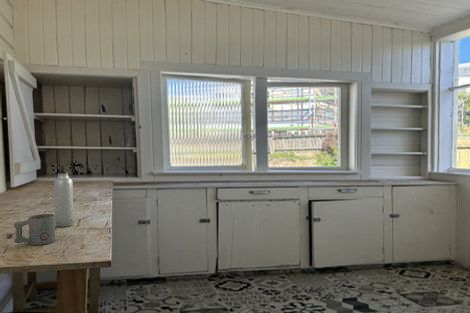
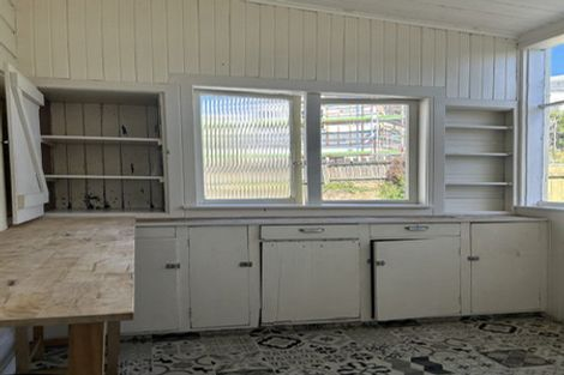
- water bottle [53,164,75,228]
- mug [13,213,56,246]
